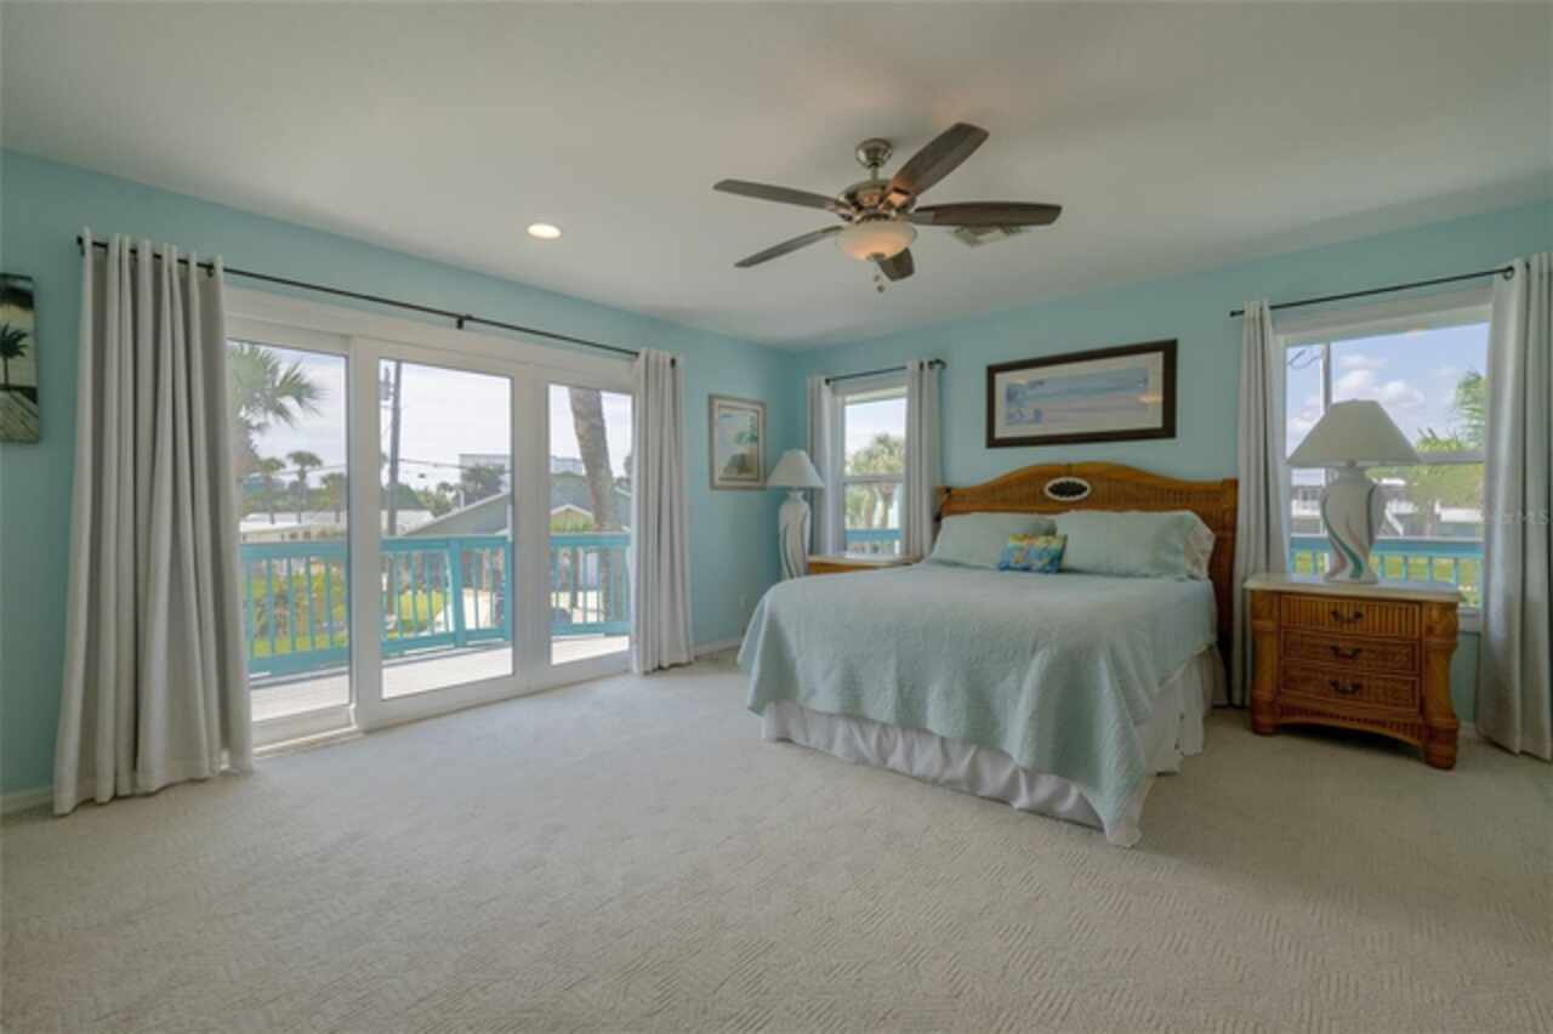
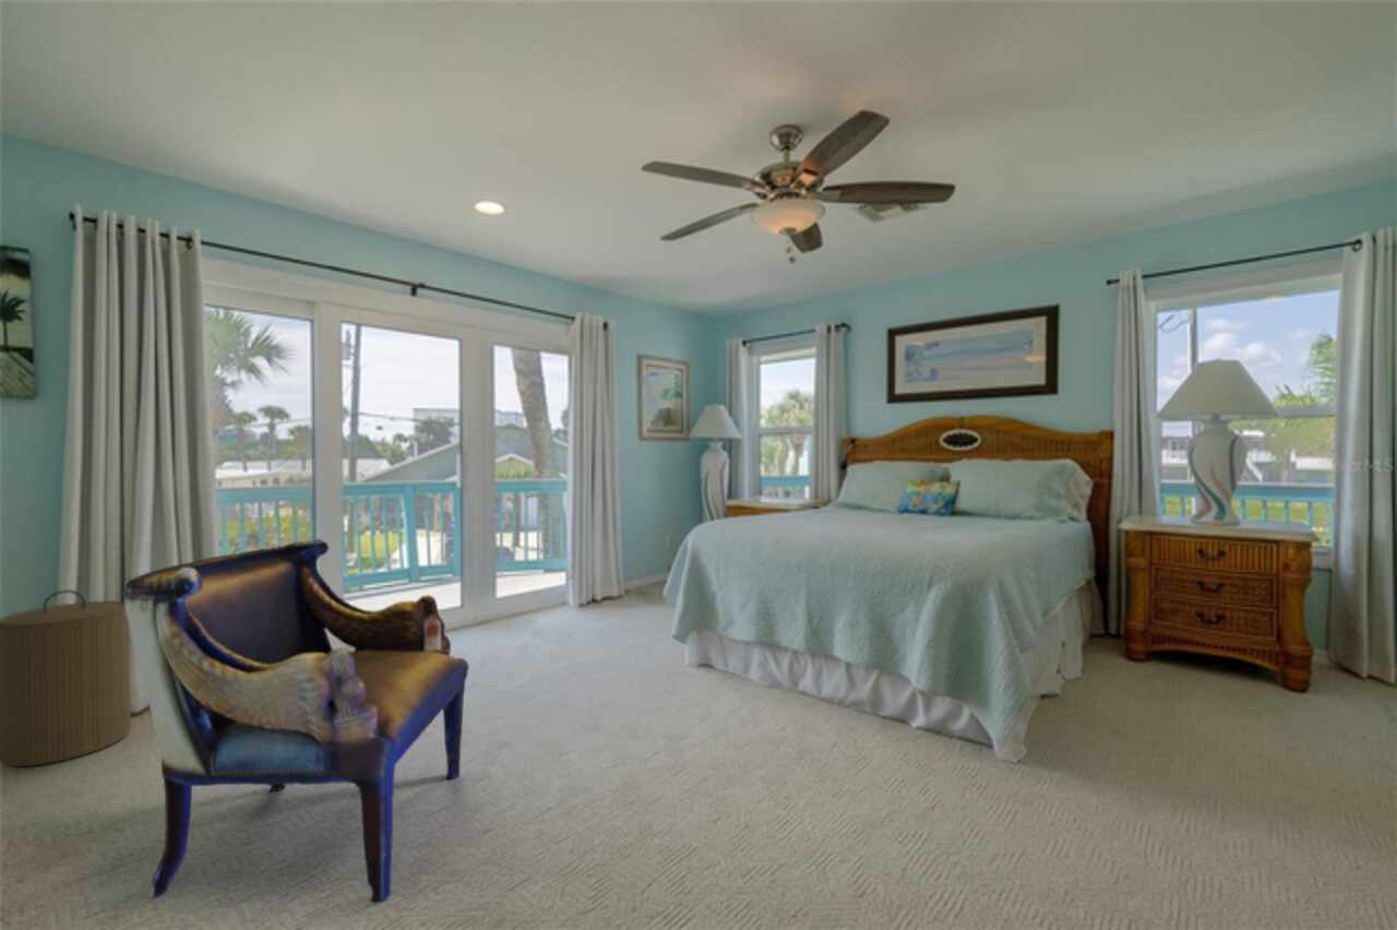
+ armchair [123,537,470,904]
+ laundry hamper [0,589,132,767]
